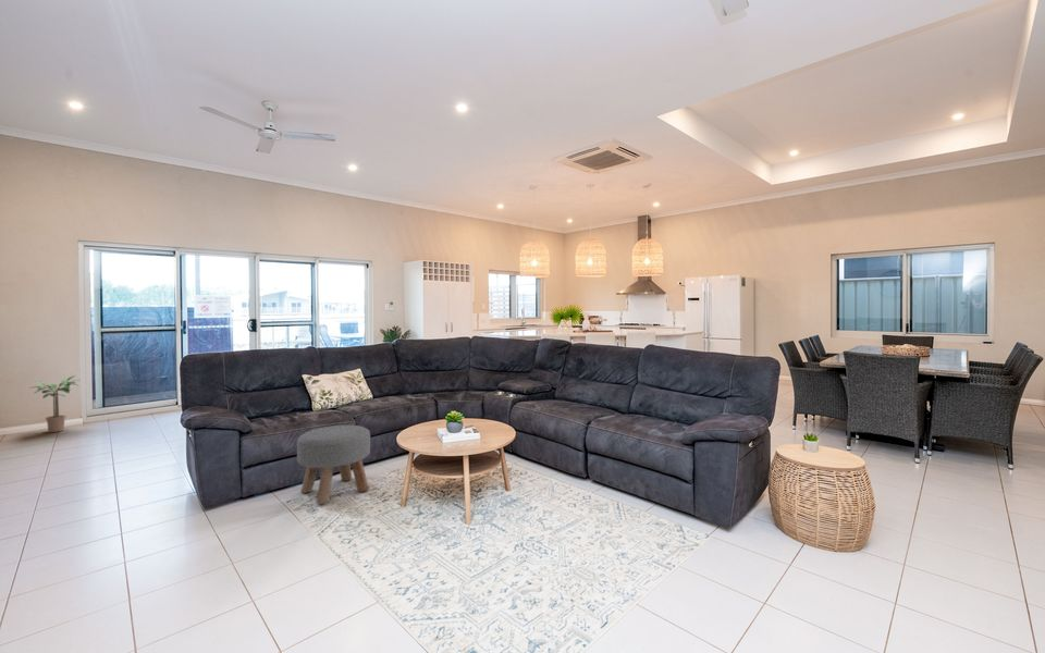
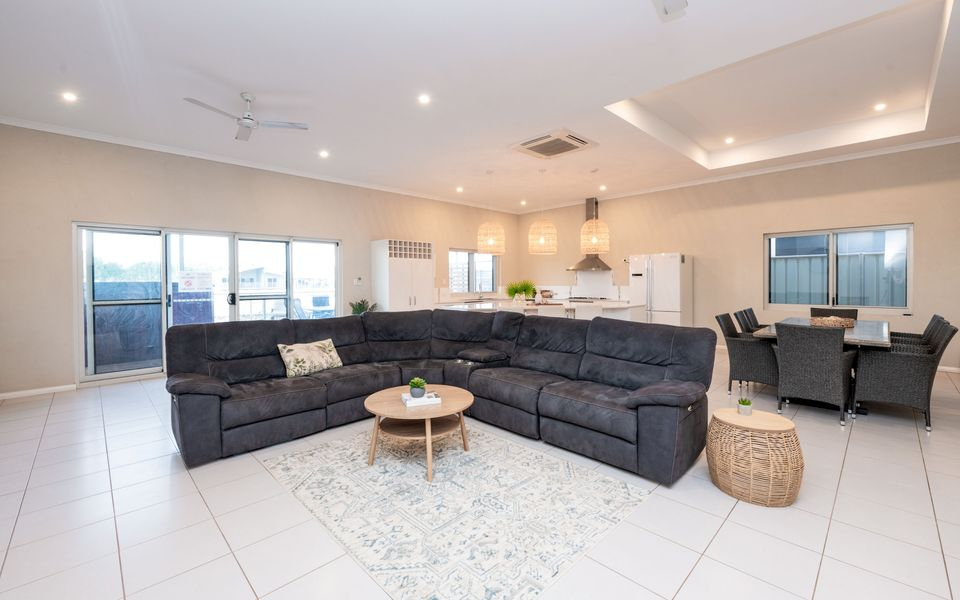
- ottoman [296,424,371,505]
- potted plant [28,374,79,433]
